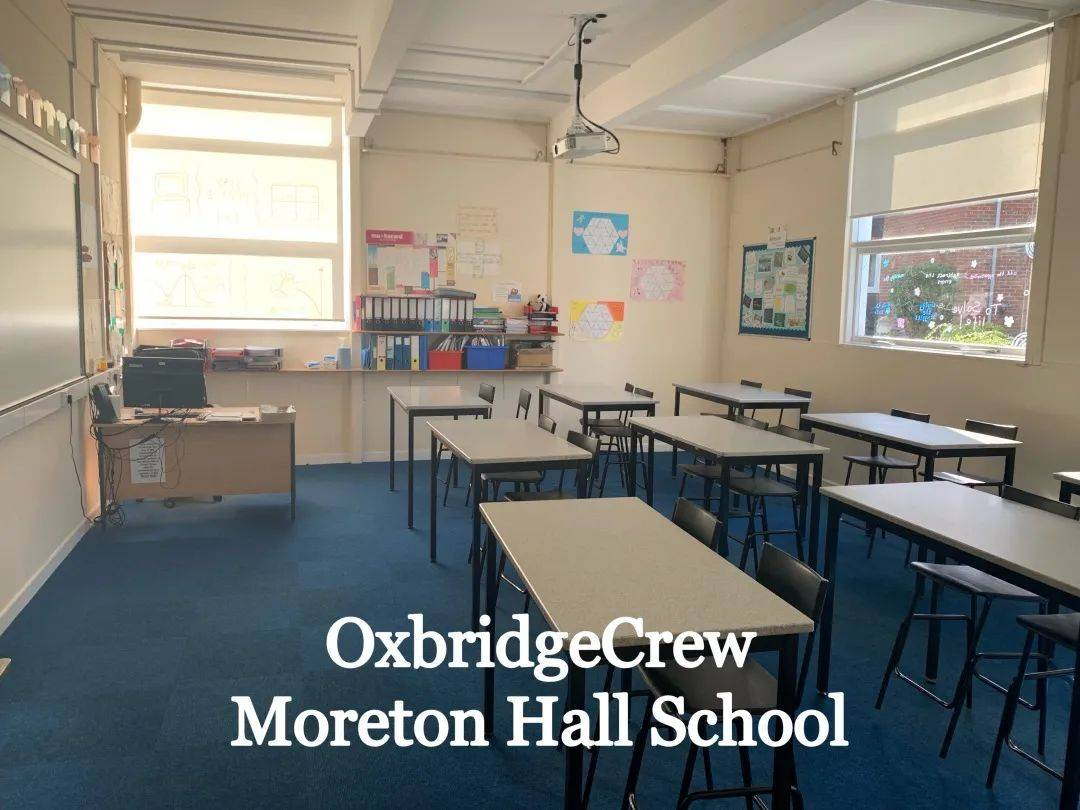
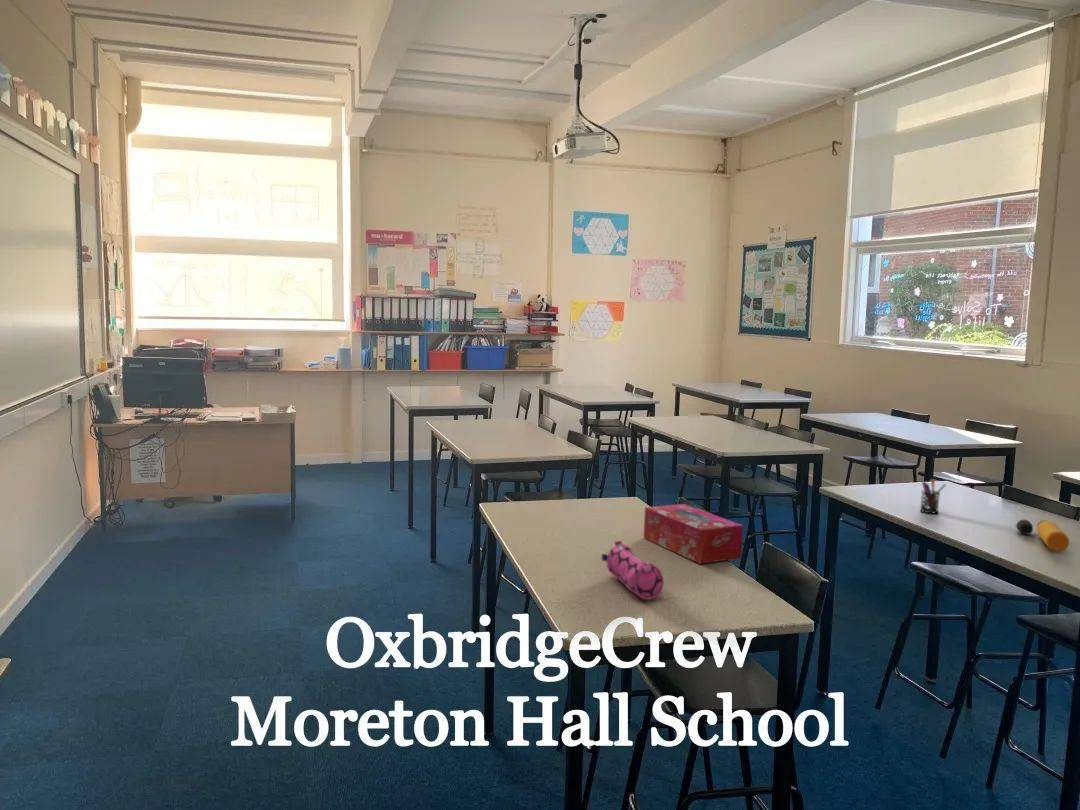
+ water bottle [1014,519,1070,552]
+ tissue box [643,503,744,565]
+ pen holder [919,478,947,514]
+ pencil case [601,540,665,601]
